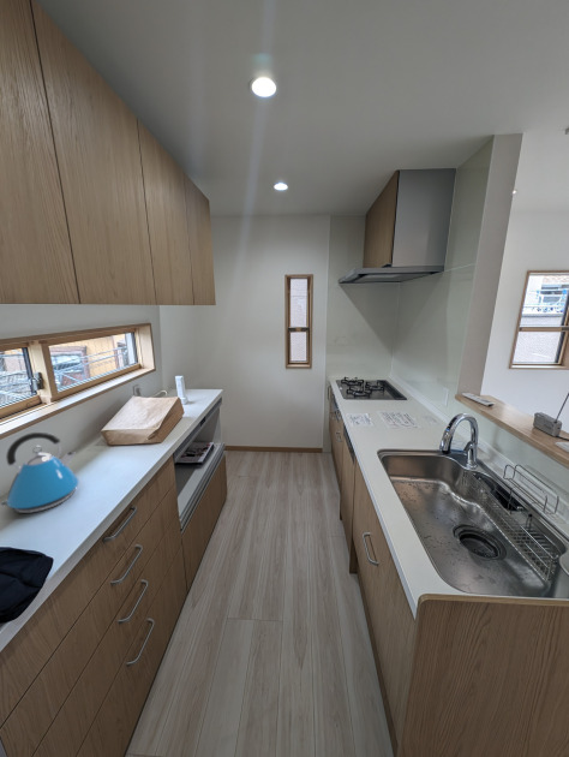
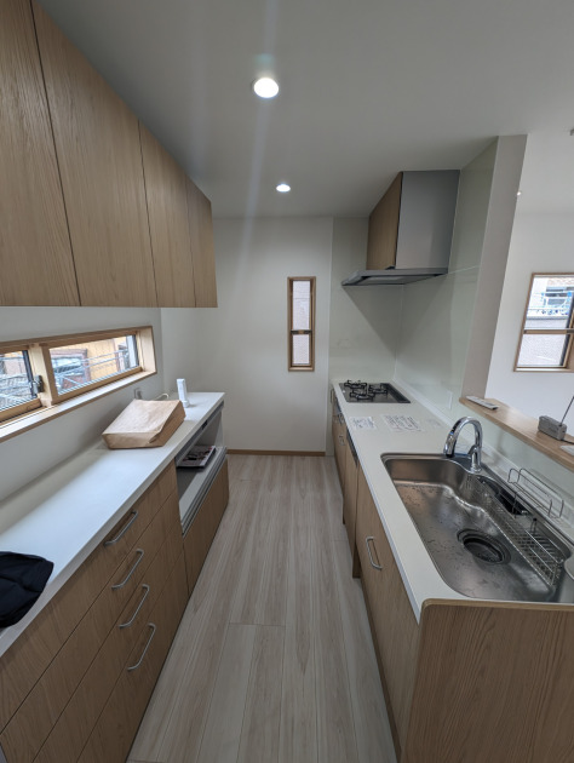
- kettle [0,431,80,514]
